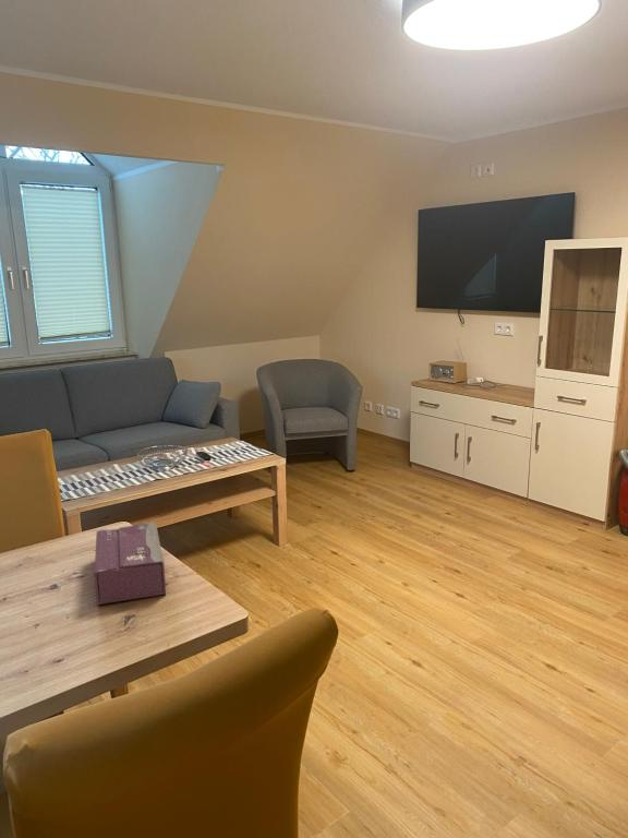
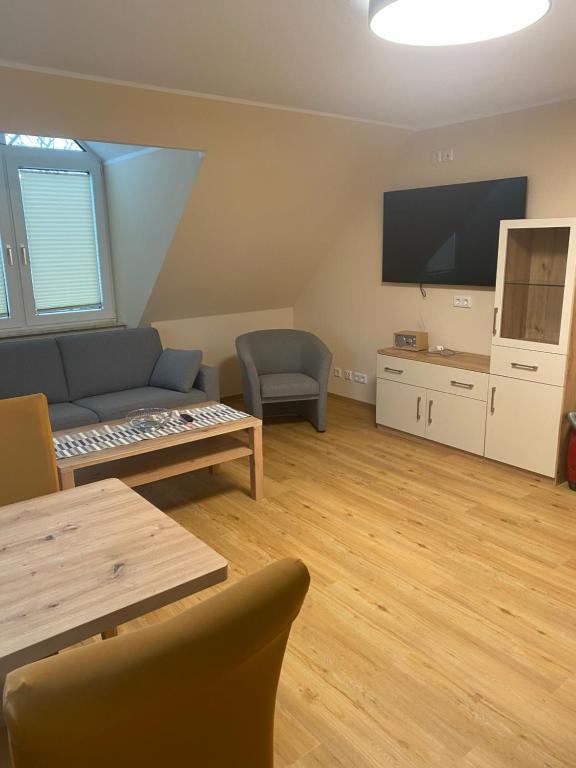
- tissue box [94,522,167,606]
